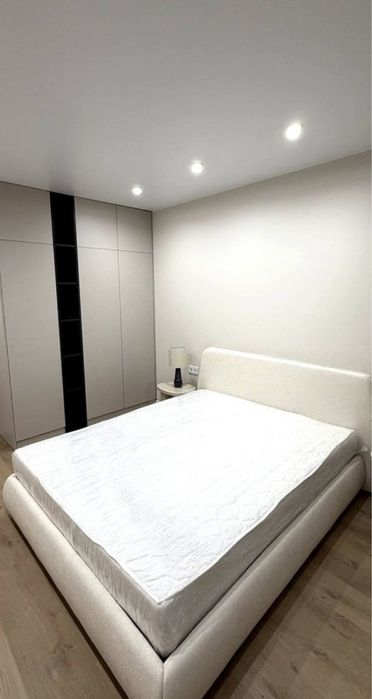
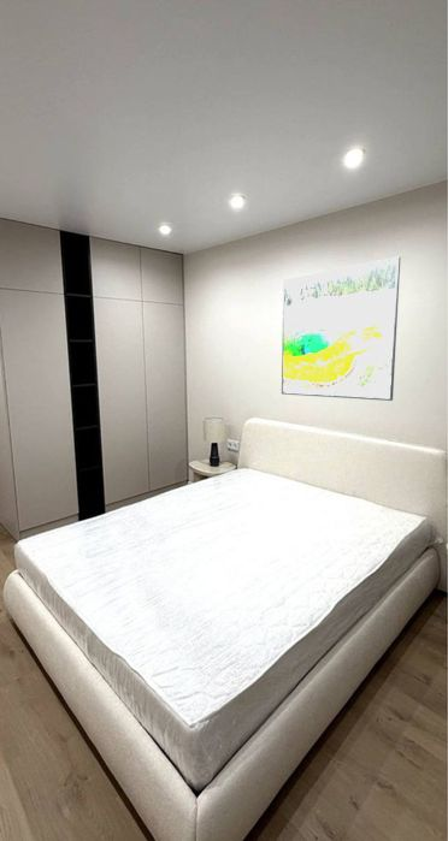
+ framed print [281,256,401,402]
